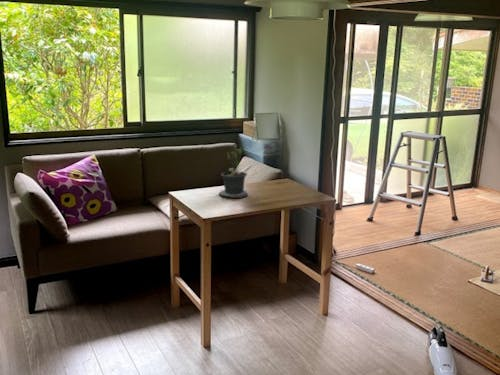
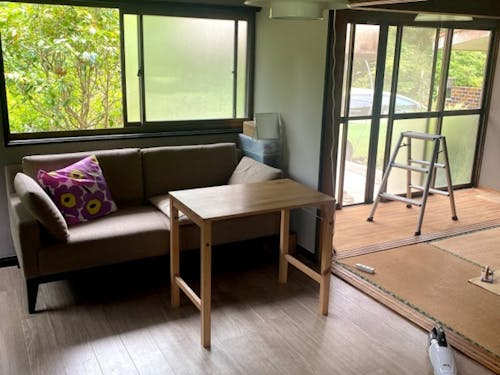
- potted plant [218,144,249,200]
